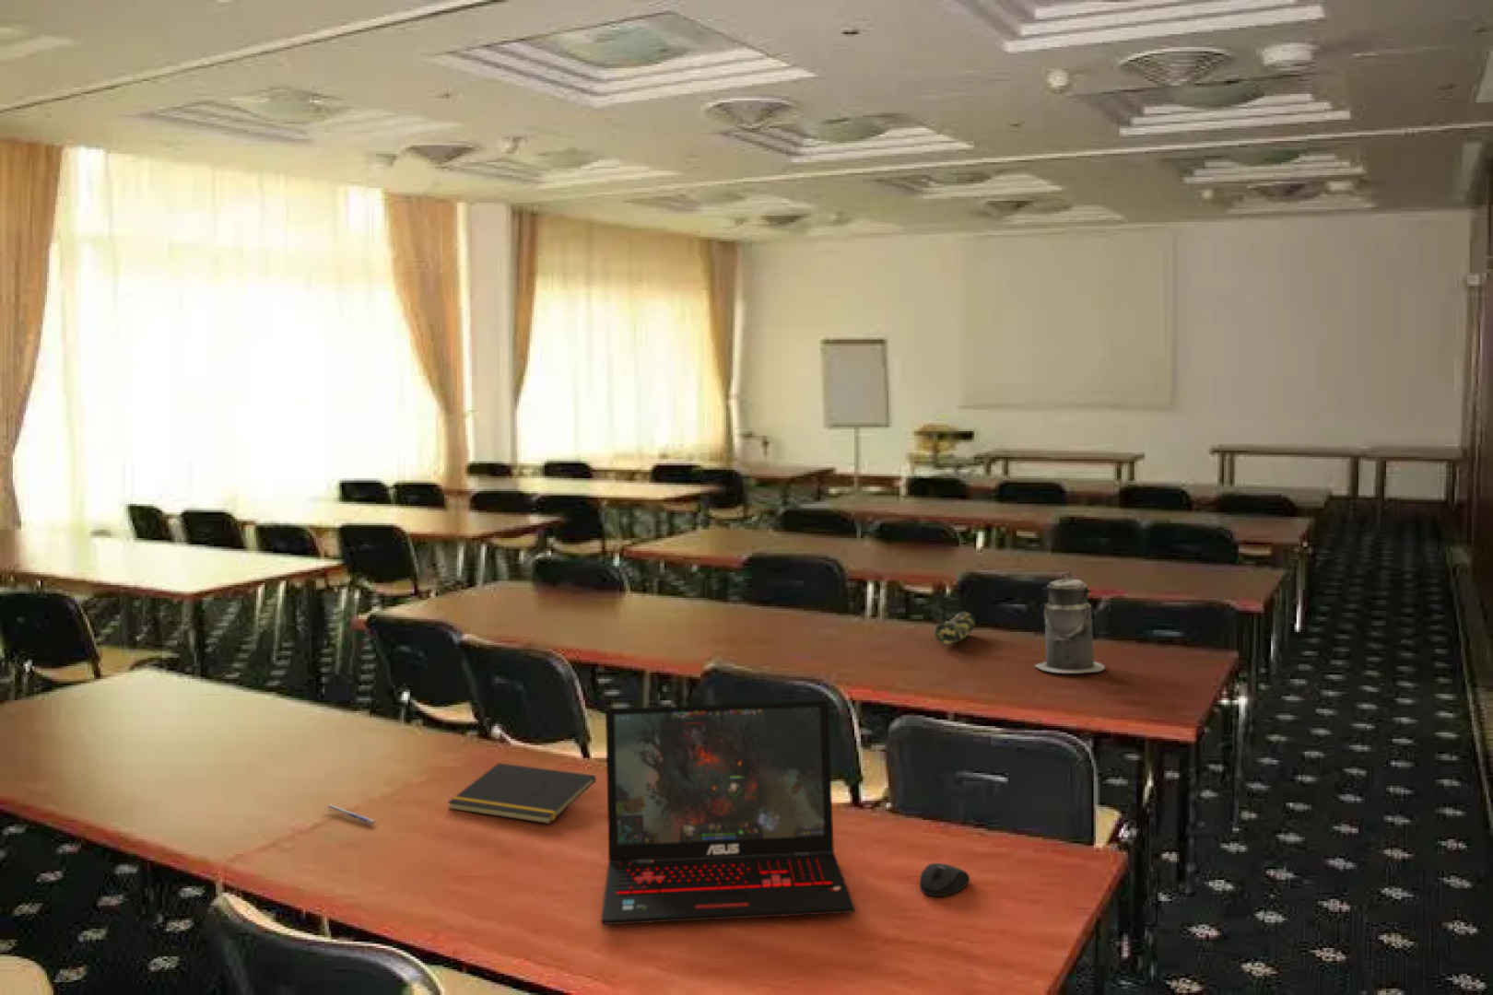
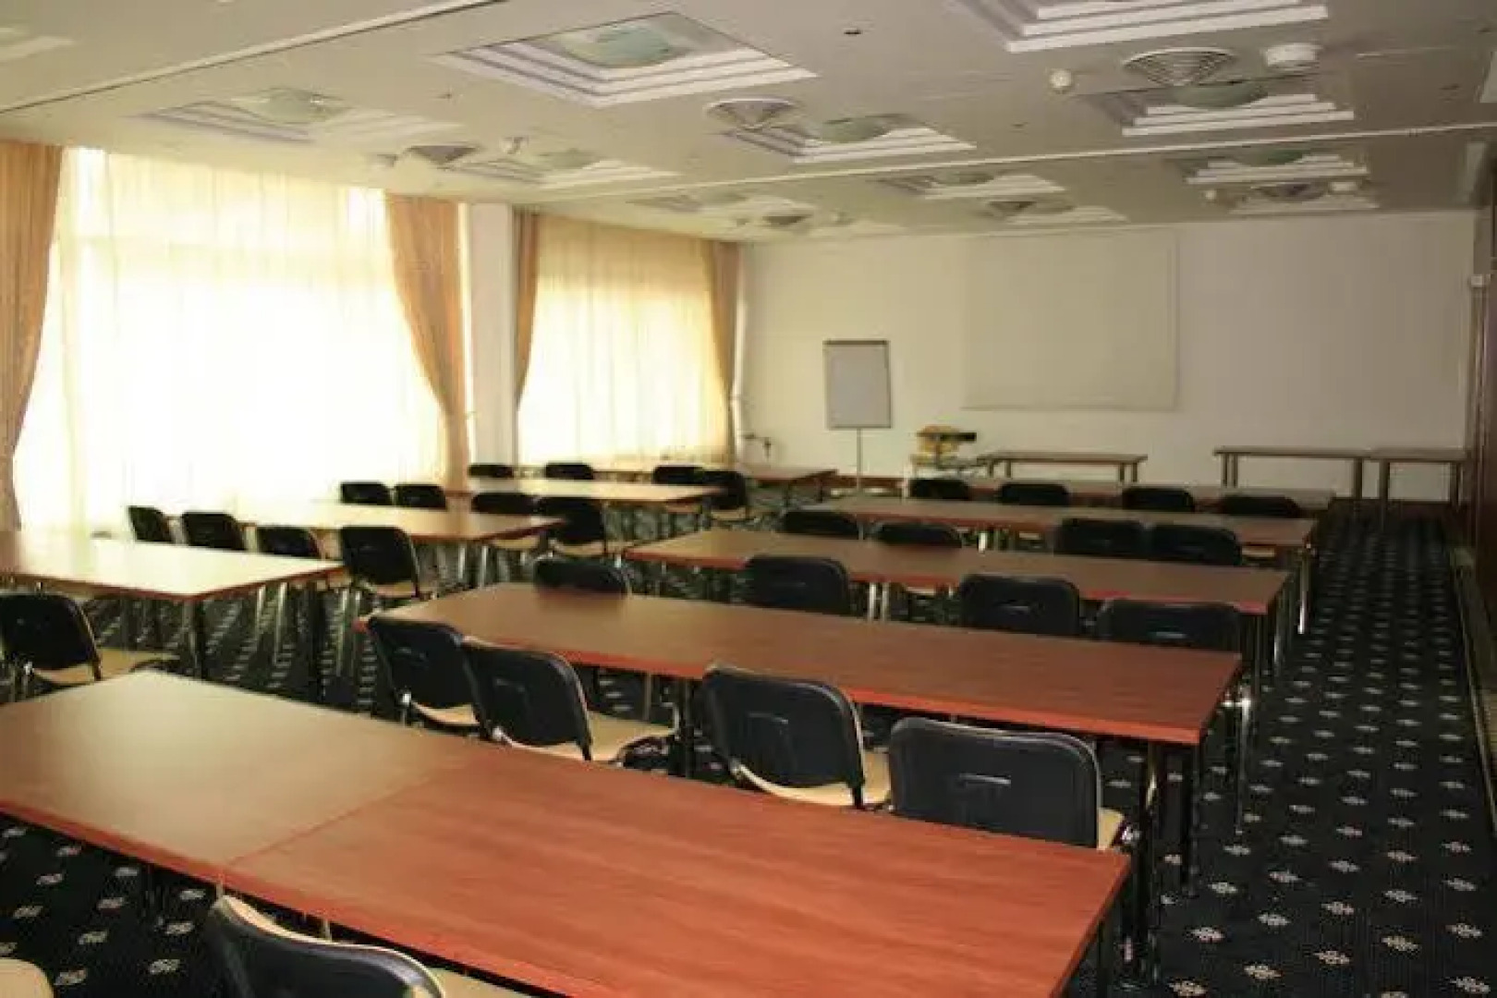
- mouse [919,863,971,897]
- pen [327,804,375,825]
- canister [1034,571,1106,674]
- laptop [600,701,856,926]
- notepad [447,762,598,825]
- pencil case [933,611,976,646]
